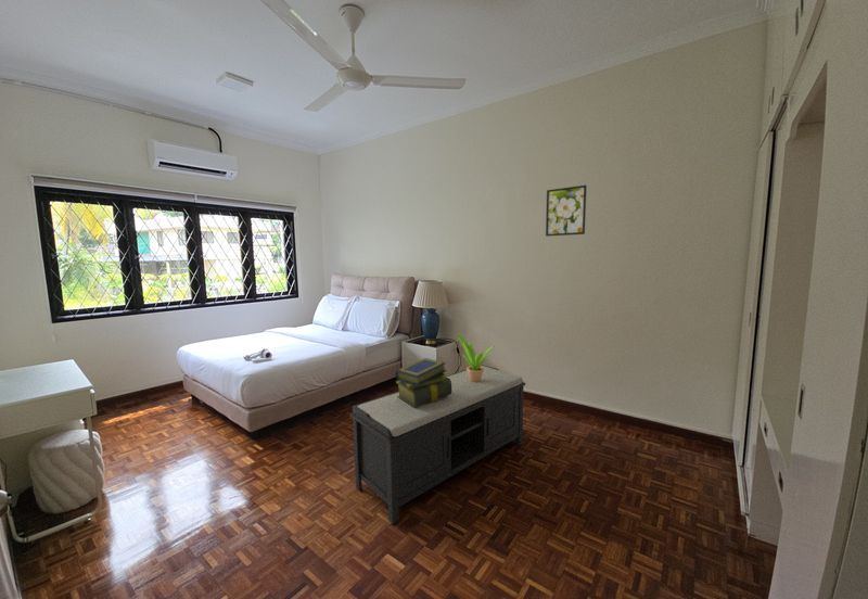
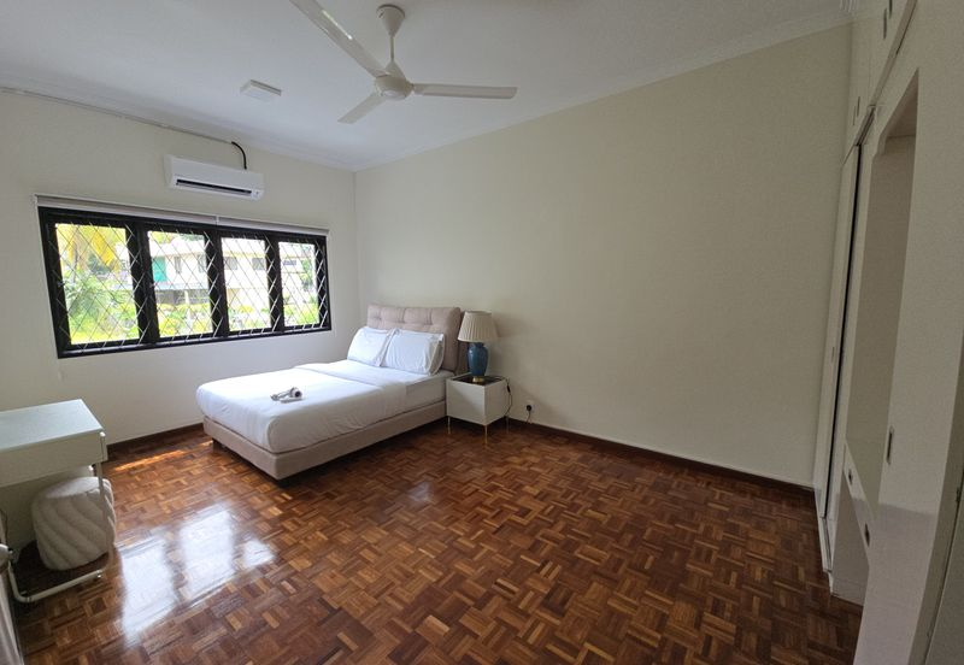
- stack of books [394,357,451,408]
- potted plant [457,332,495,382]
- bench [349,364,526,525]
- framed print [545,184,588,238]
